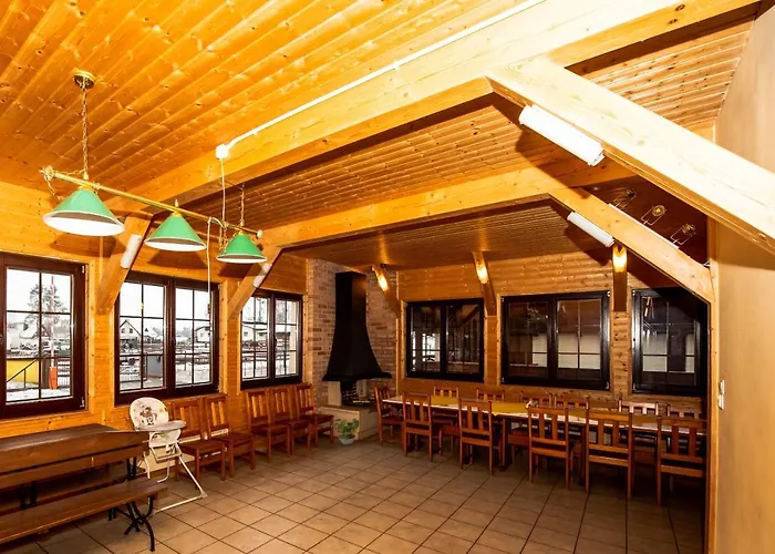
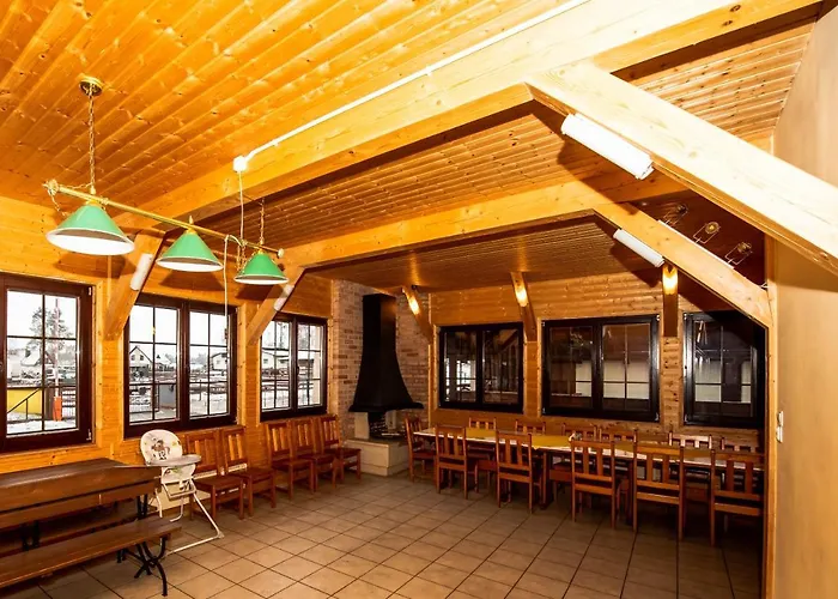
- potted plant [330,418,361,445]
